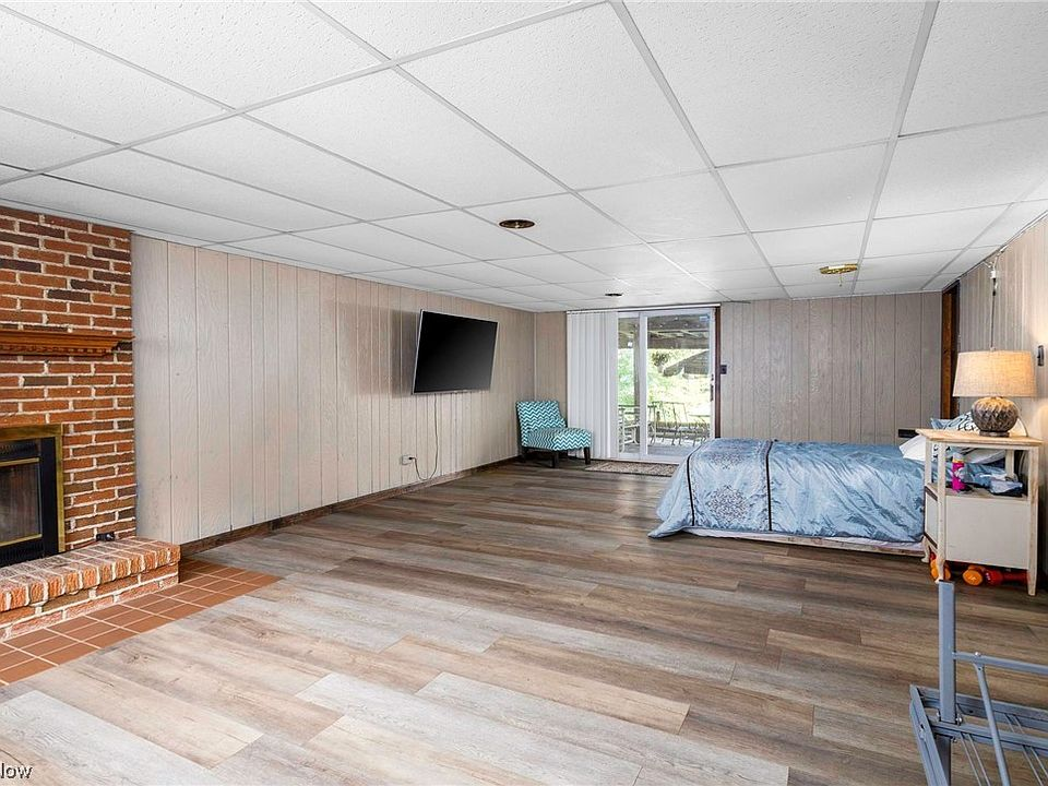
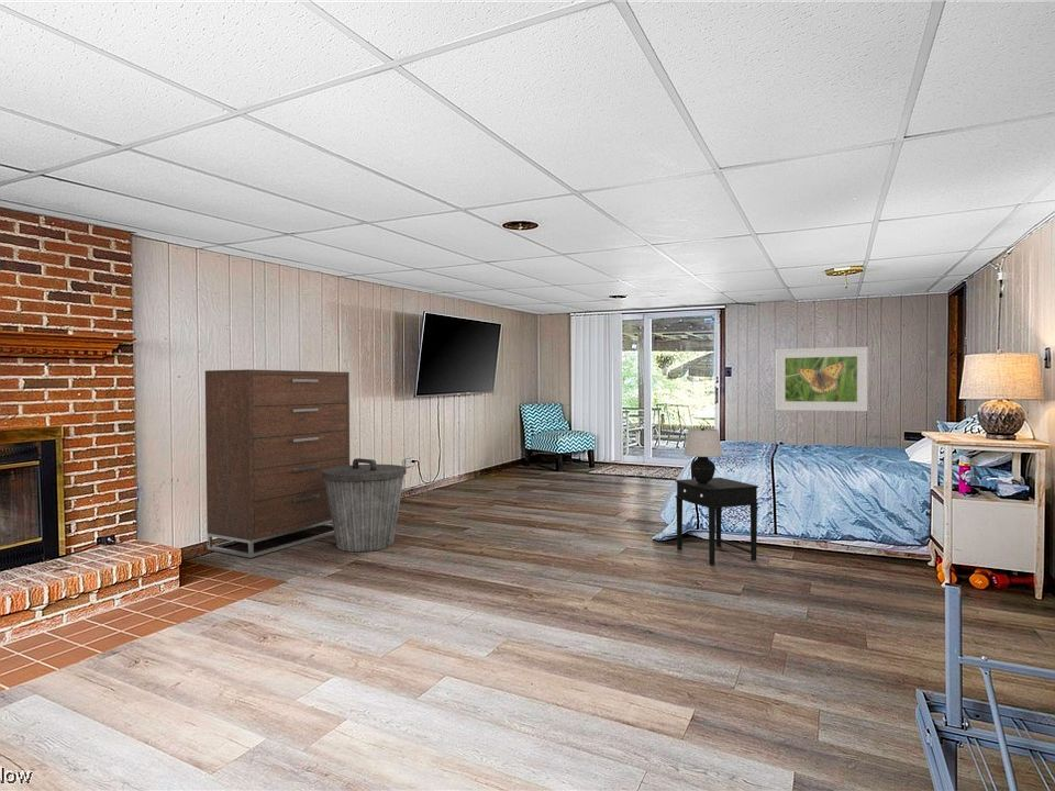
+ dresser [204,368,351,559]
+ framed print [775,346,869,412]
+ trash can [322,457,408,553]
+ table lamp [682,426,723,483]
+ side table [674,477,759,566]
